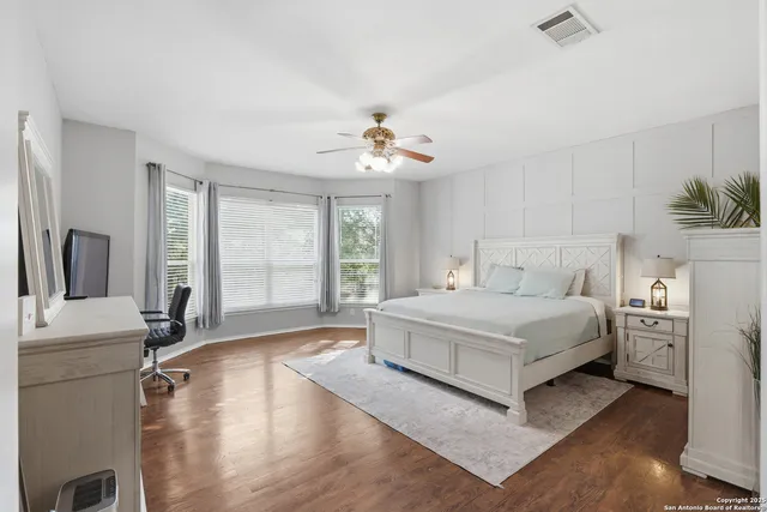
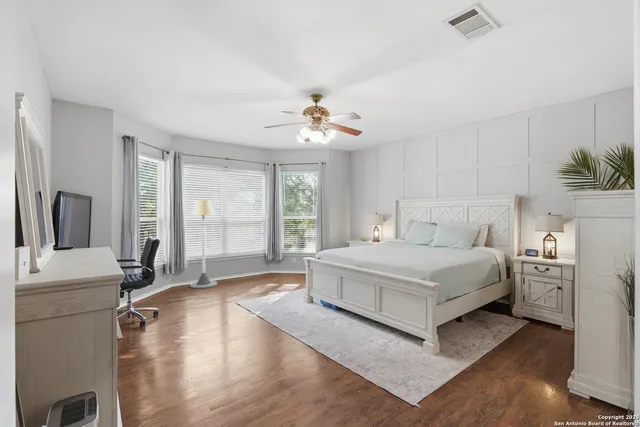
+ floor lamp [189,199,218,289]
